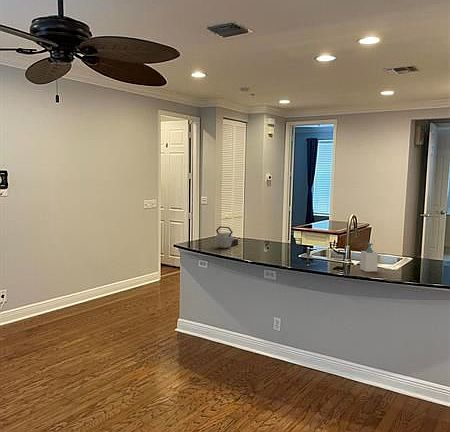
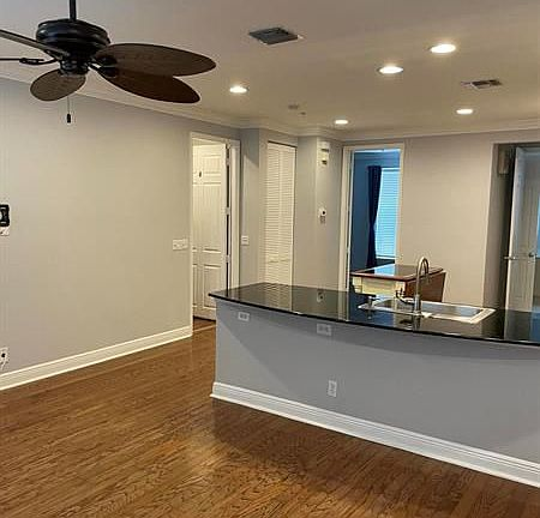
- soap bottle [359,242,379,273]
- kettle [214,225,239,249]
